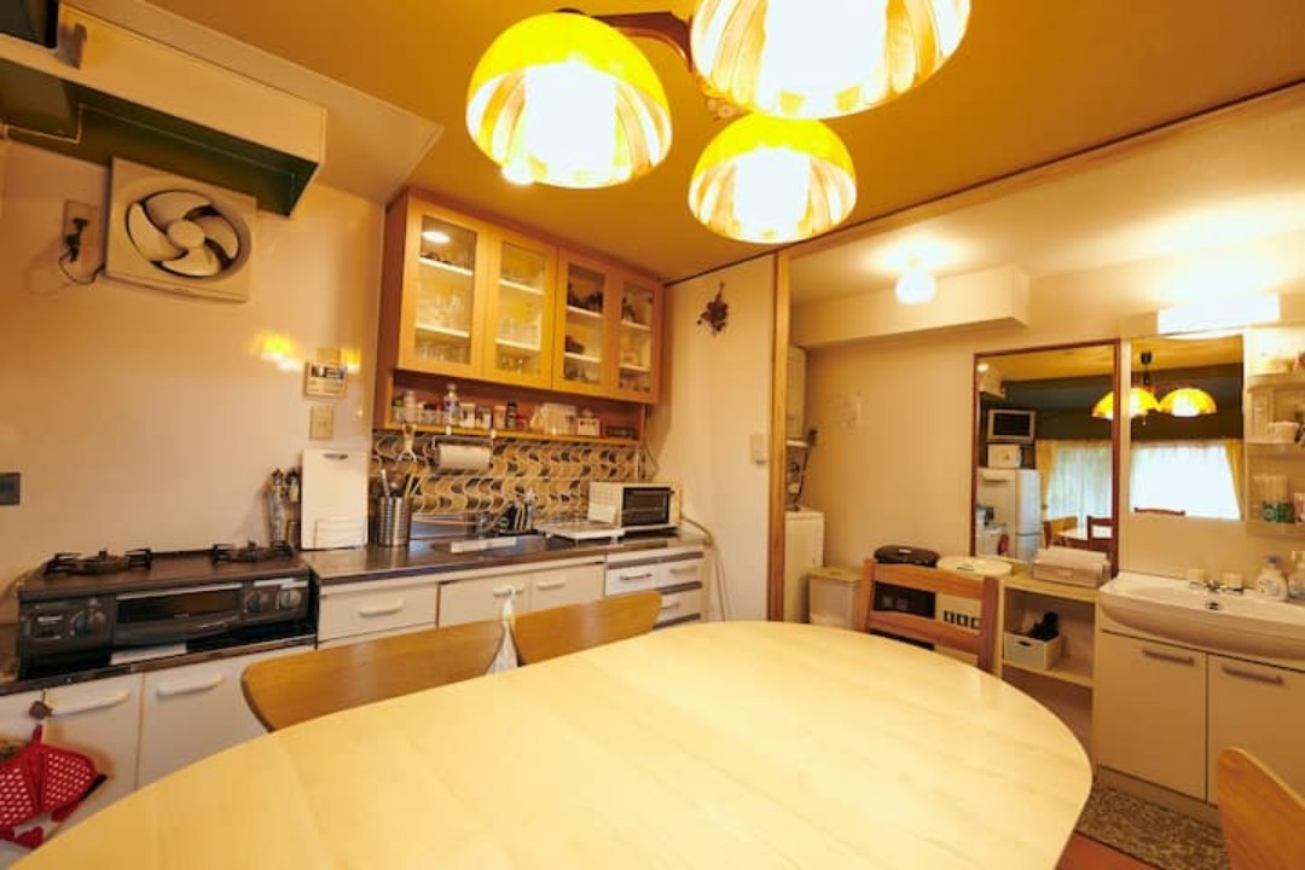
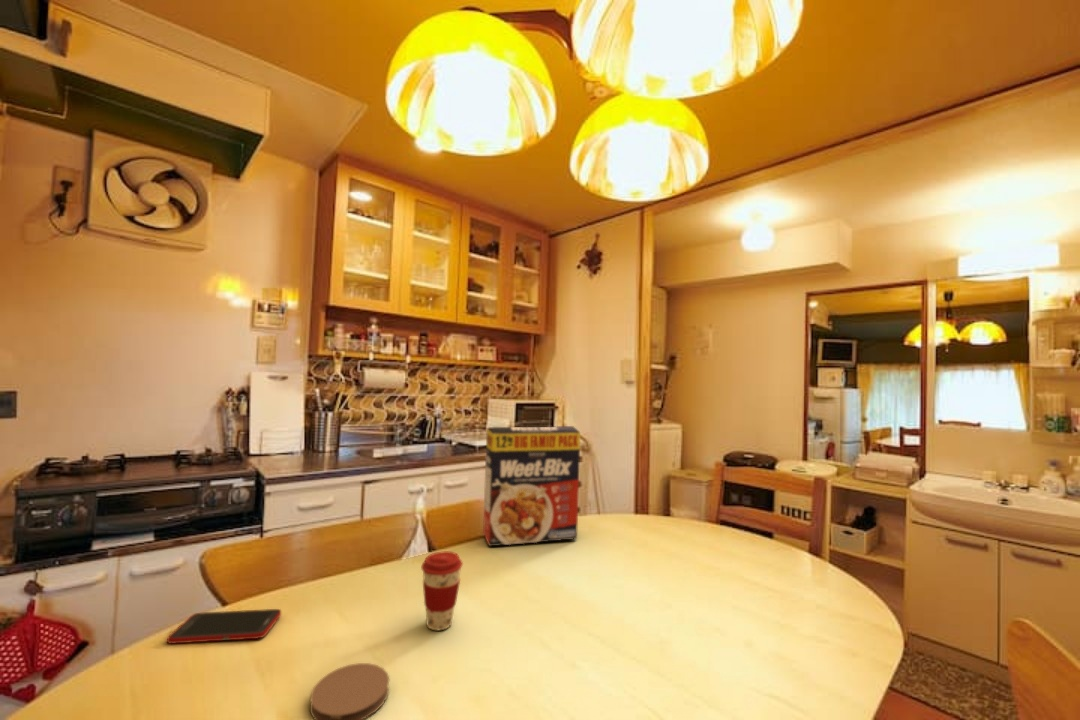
+ cereal box [482,425,581,547]
+ cell phone [166,608,282,644]
+ coaster [309,662,390,720]
+ coffee cup [420,550,464,631]
